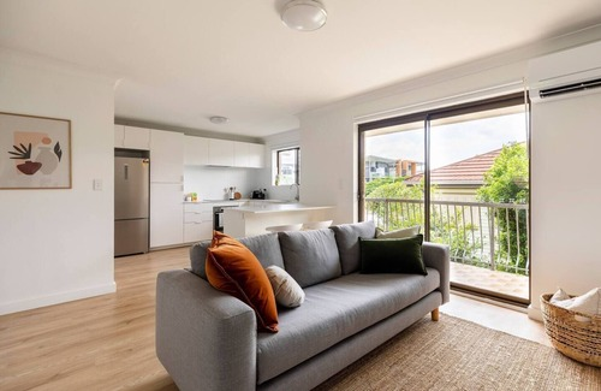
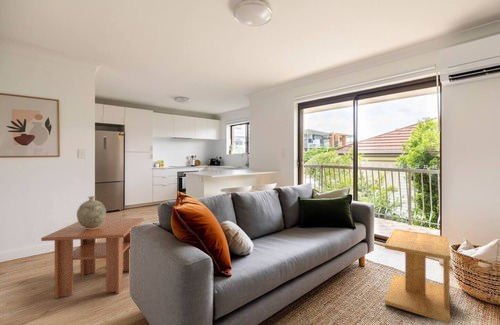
+ coffee table [40,217,145,299]
+ decorative vase [76,195,107,229]
+ side table [384,228,452,324]
